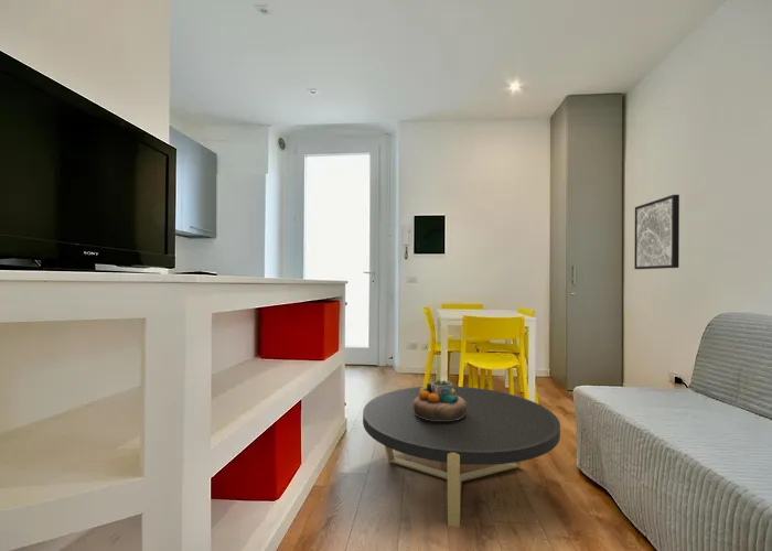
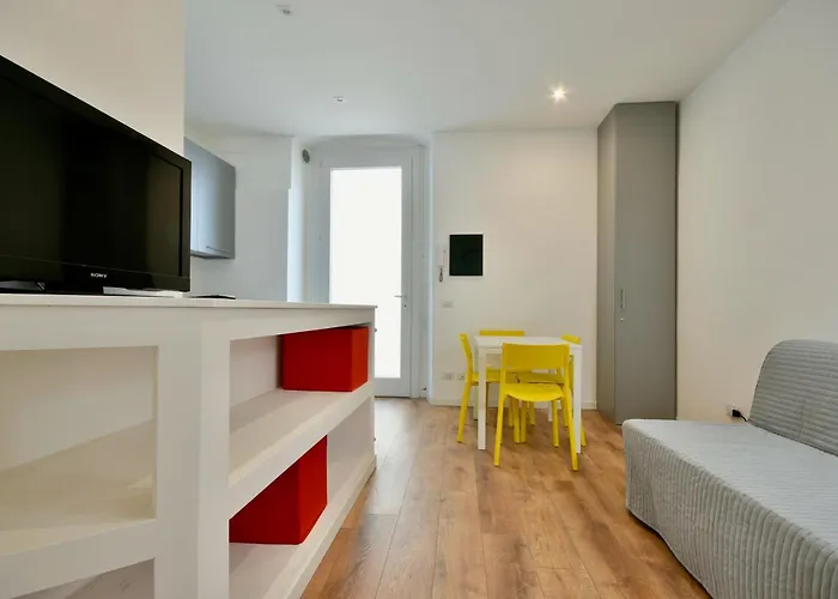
- coffee table [362,386,561,528]
- decorative bowl [412,378,467,421]
- wall art [633,194,680,270]
